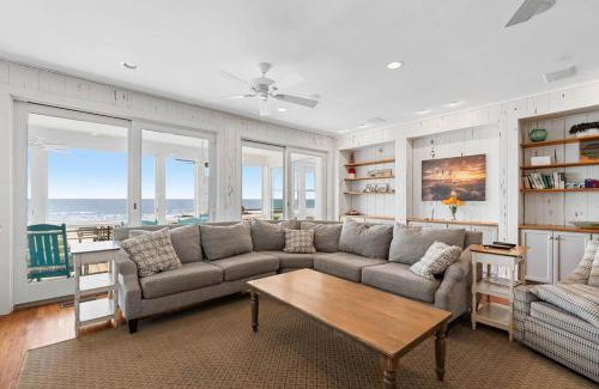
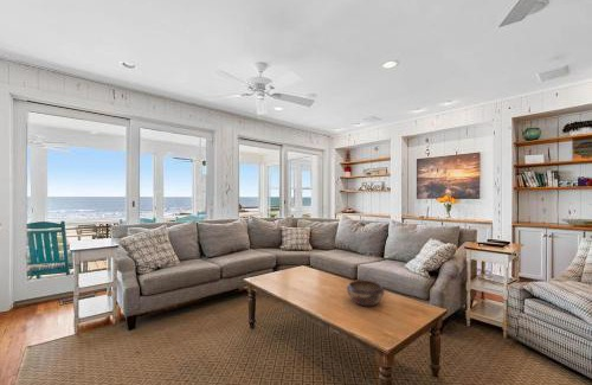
+ decorative bowl [346,280,386,307]
